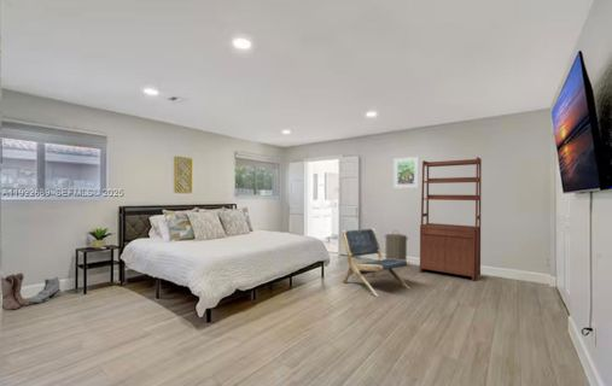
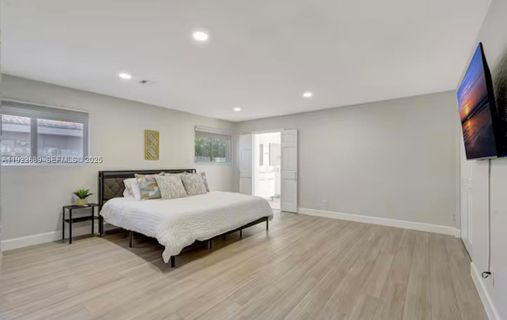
- laundry hamper [383,229,410,268]
- boots [0,271,31,311]
- bookshelf [419,156,483,282]
- sneaker [29,276,62,304]
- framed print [392,156,420,189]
- lounge chair [340,227,410,298]
